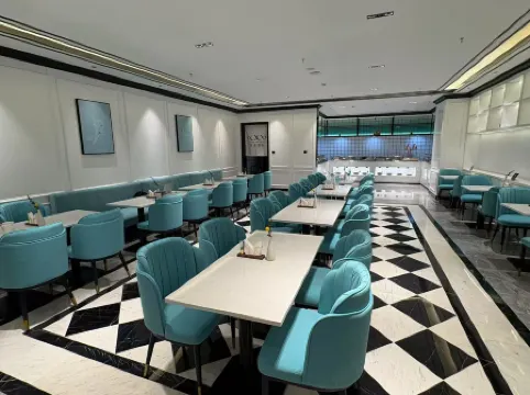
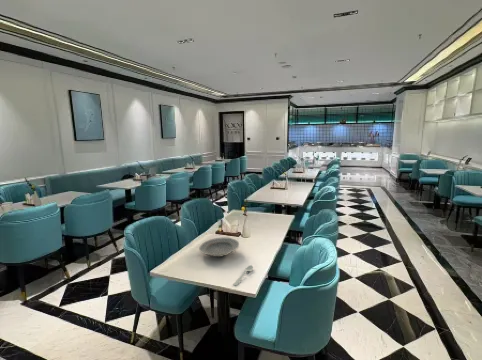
+ spoon [232,264,254,287]
+ plate [198,236,240,258]
